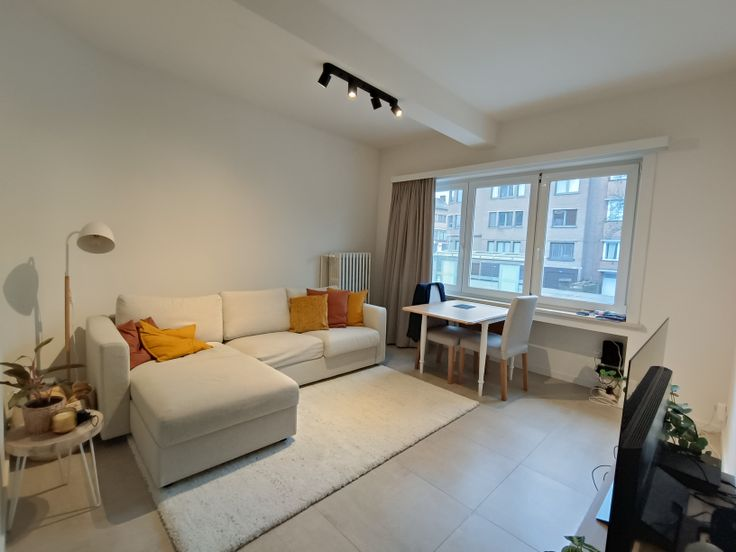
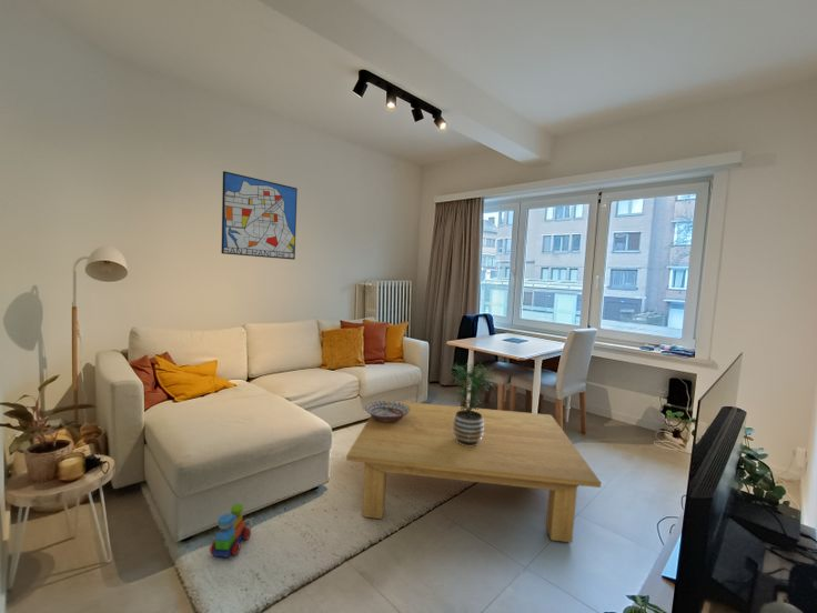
+ decorative bowl [364,400,410,423]
+ coffee table [345,399,603,543]
+ wall art [221,170,299,261]
+ potted plant [445,361,496,446]
+ toy train [209,502,254,559]
